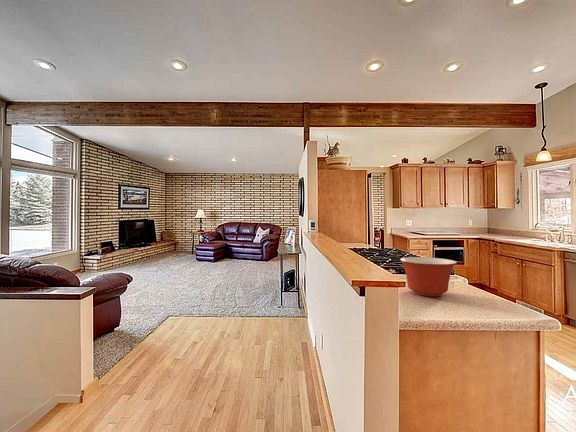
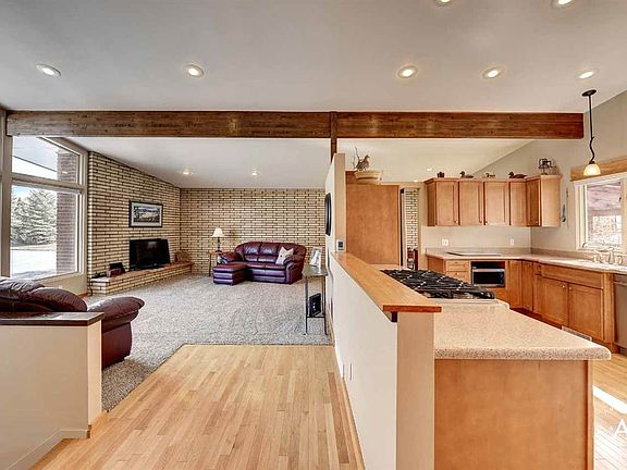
- mixing bowl [399,256,458,298]
